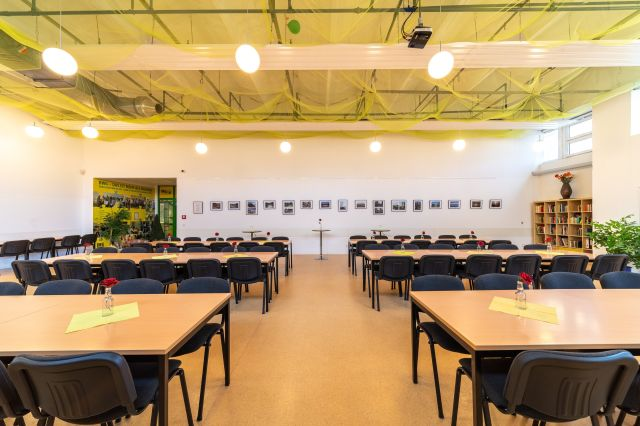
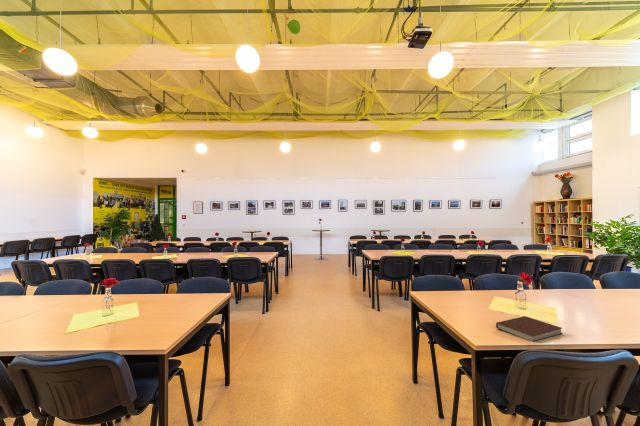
+ notebook [495,315,563,343]
